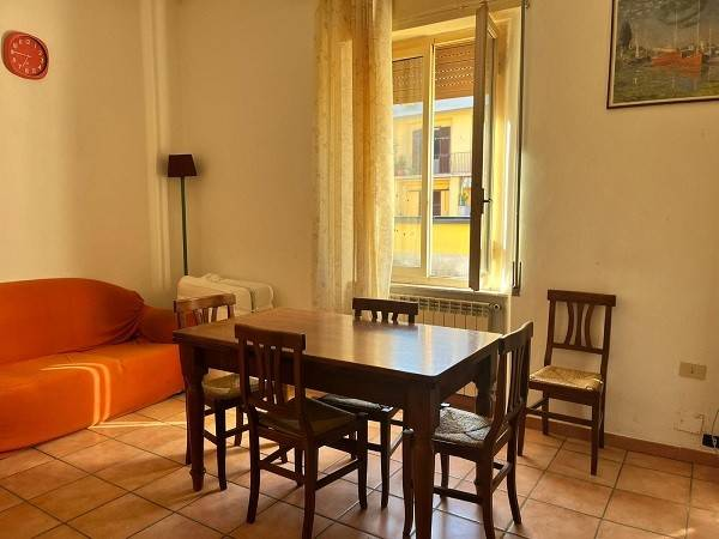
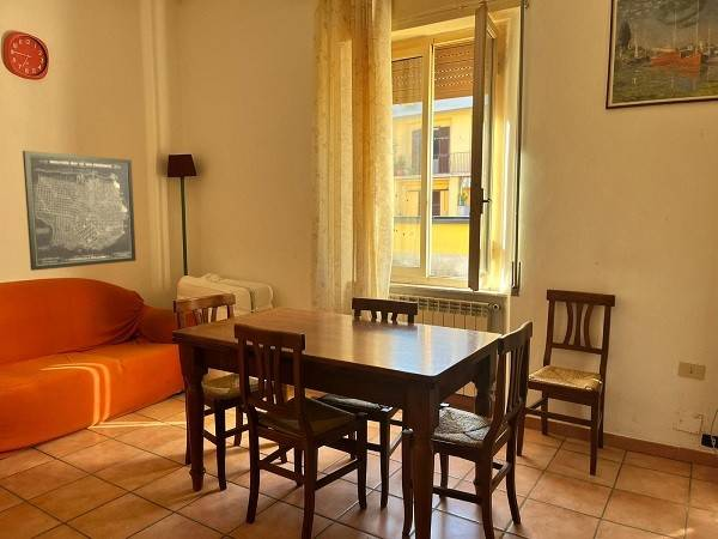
+ wall art [22,150,138,272]
